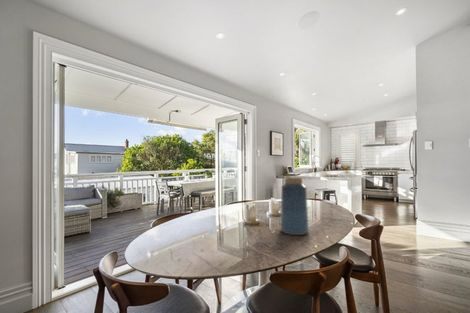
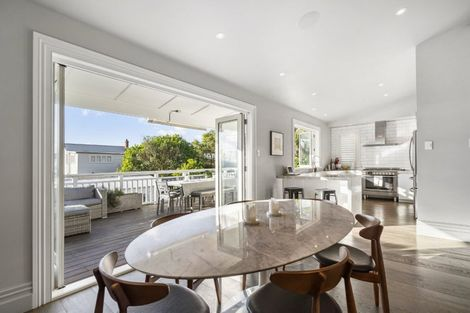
- vase [280,177,310,236]
